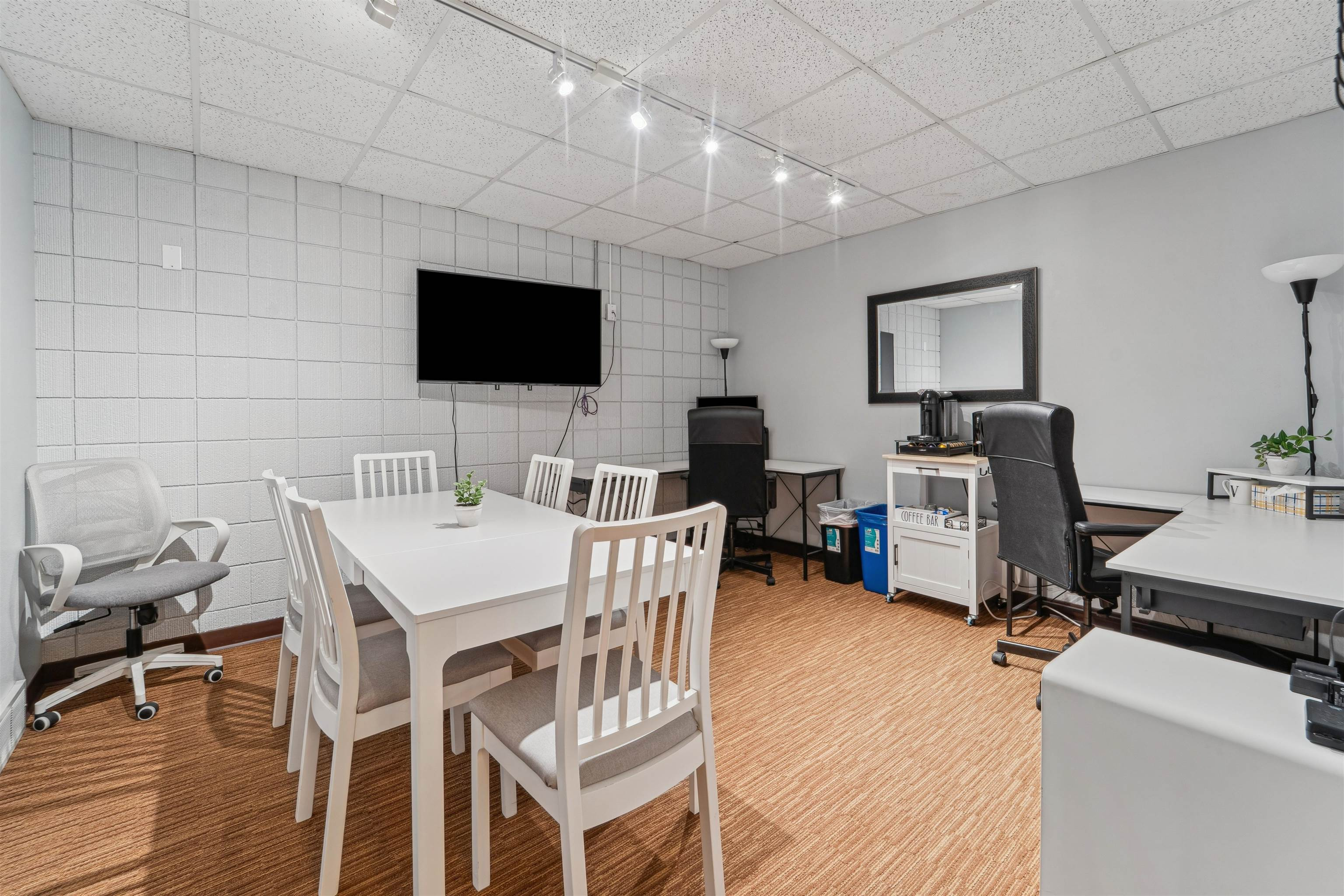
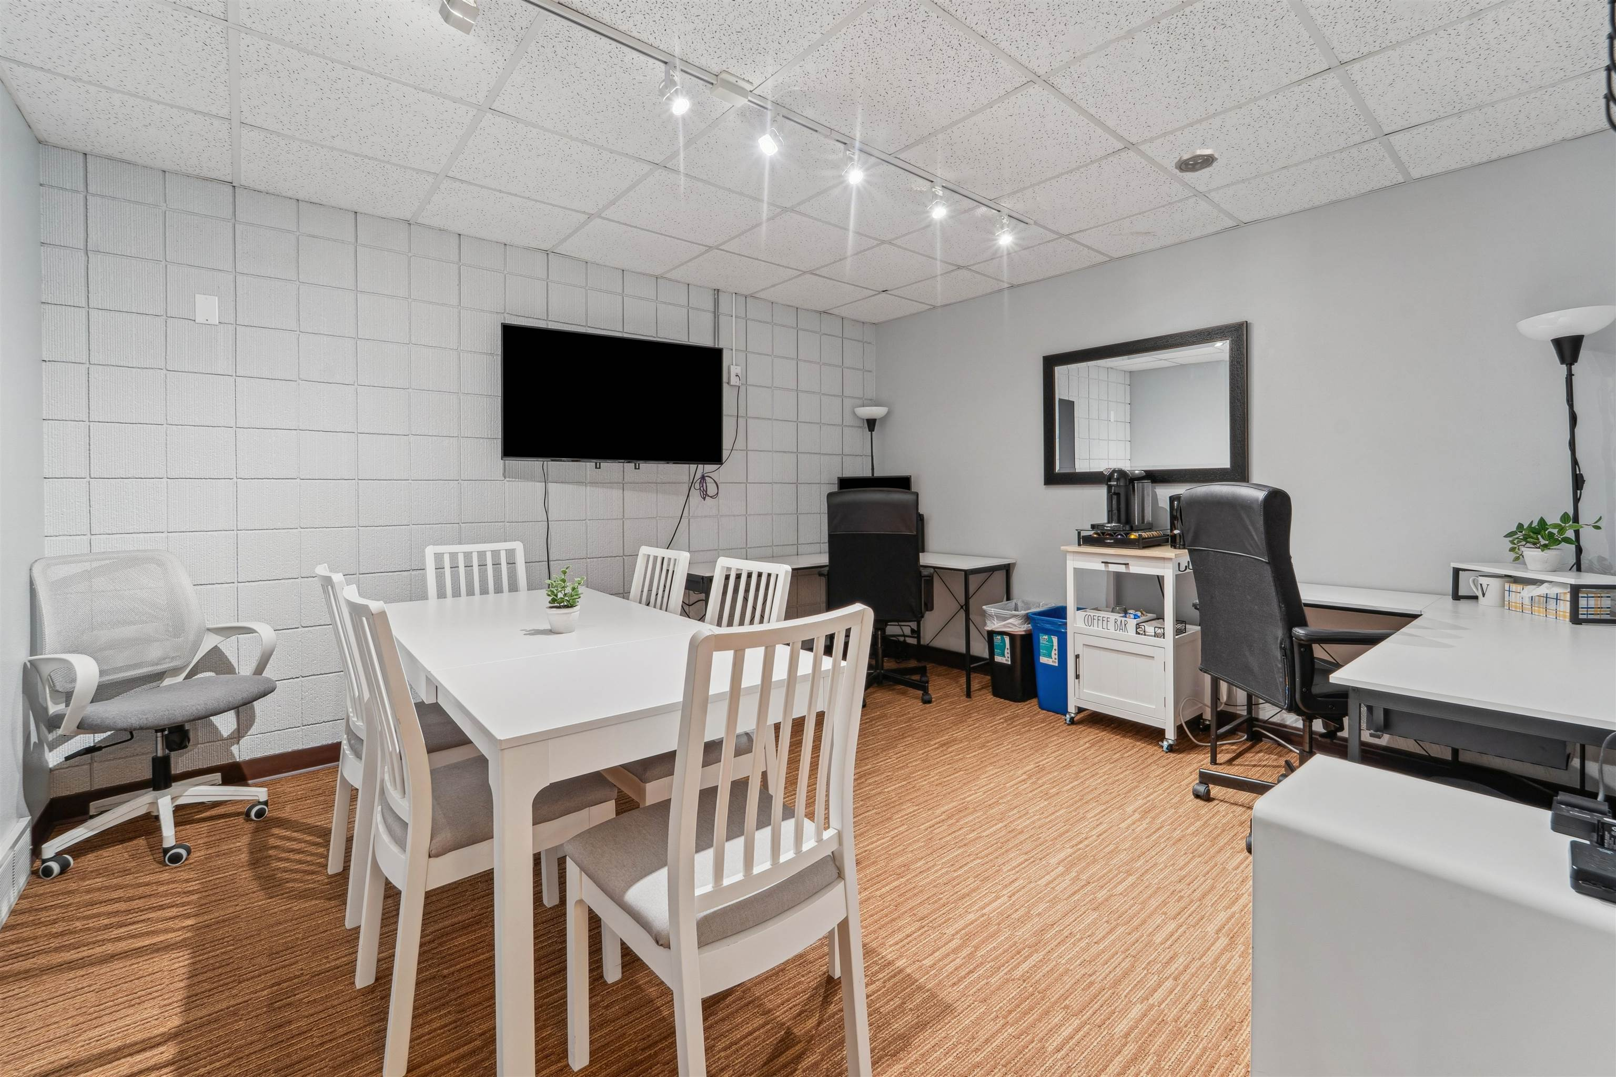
+ smoke detector [1175,148,1219,173]
